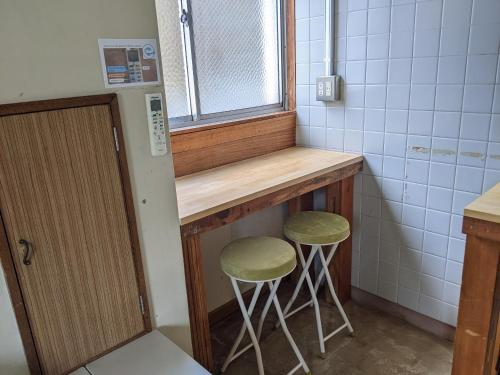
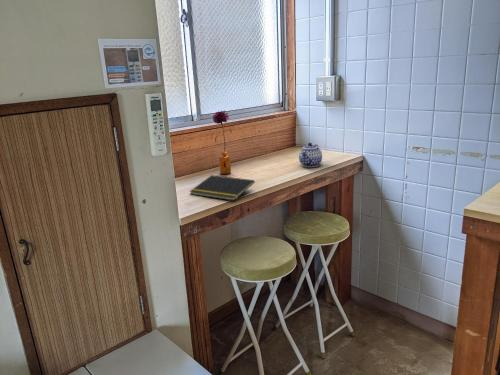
+ notepad [188,174,256,202]
+ teapot [298,142,323,168]
+ flower [212,110,232,175]
